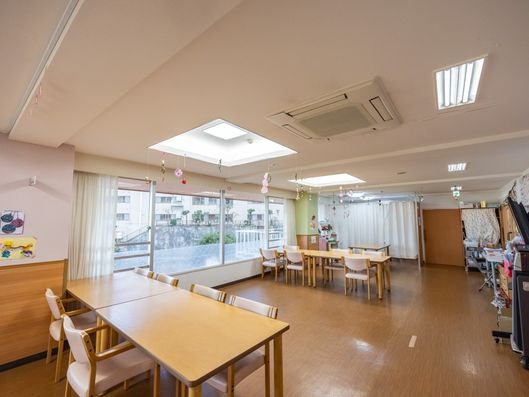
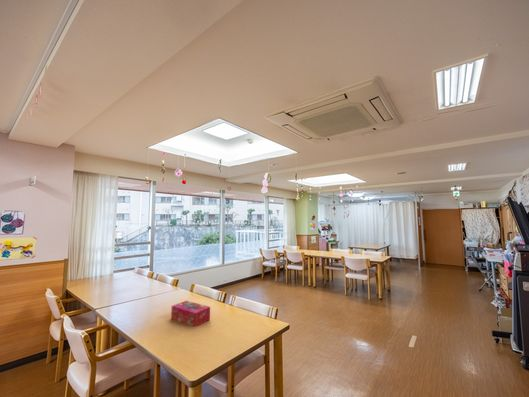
+ tissue box [170,300,211,328]
